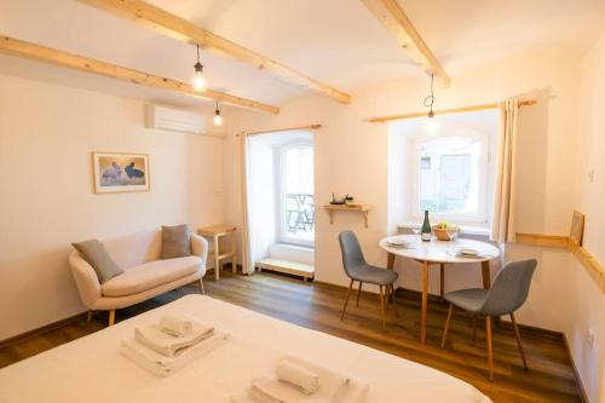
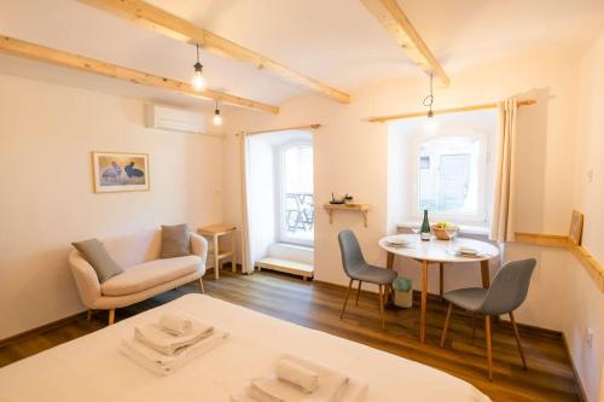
+ potted plant [393,275,414,309]
